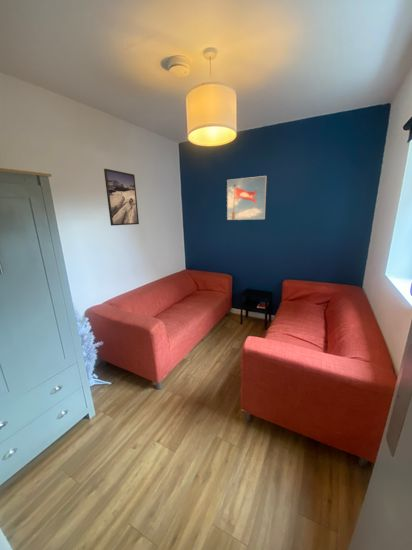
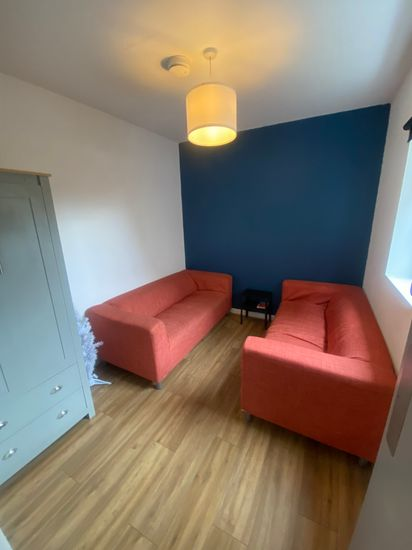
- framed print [226,175,268,221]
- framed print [103,168,140,227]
